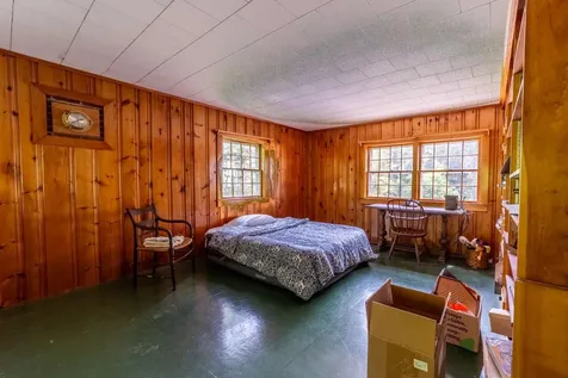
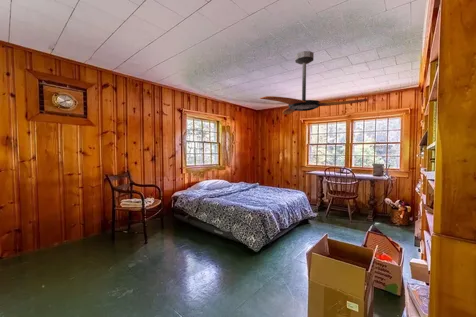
+ ceiling fan [259,50,368,115]
